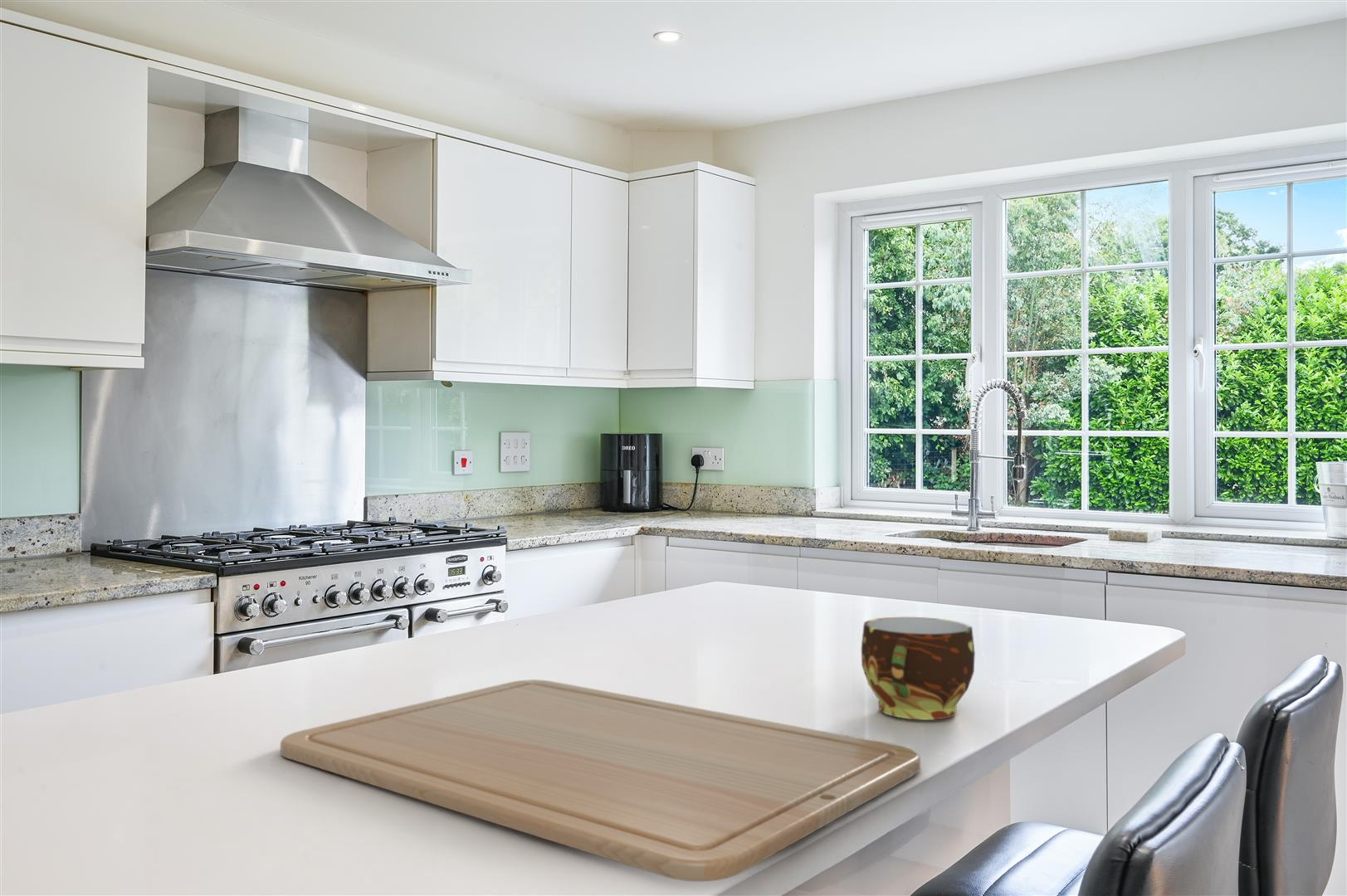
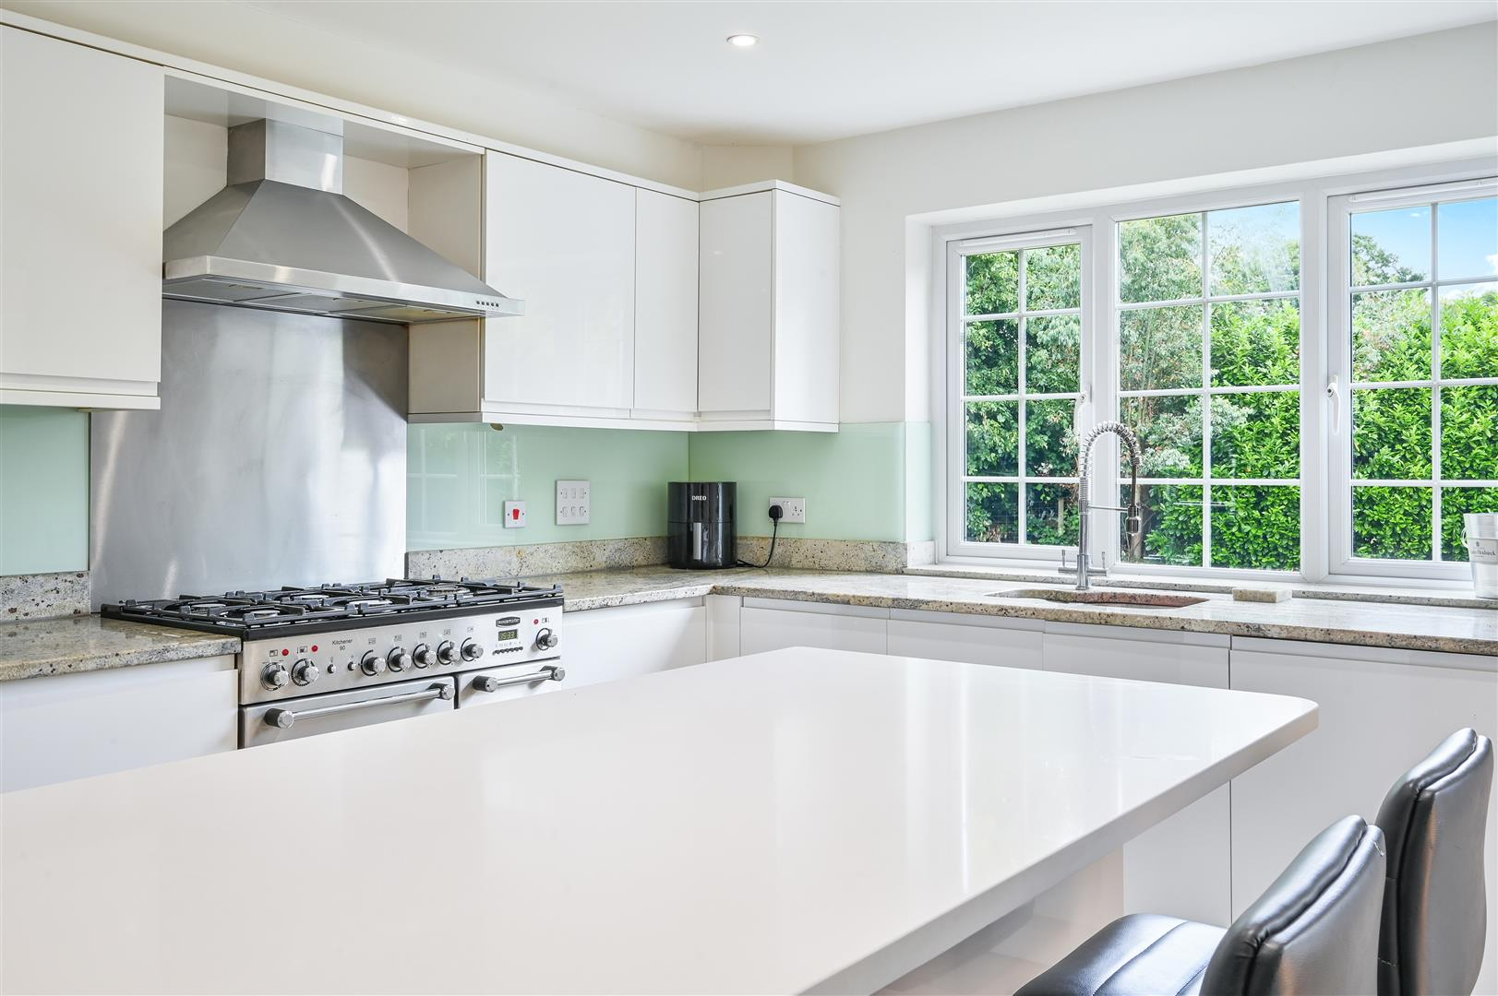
- chopping board [280,679,921,882]
- cup [861,616,976,721]
